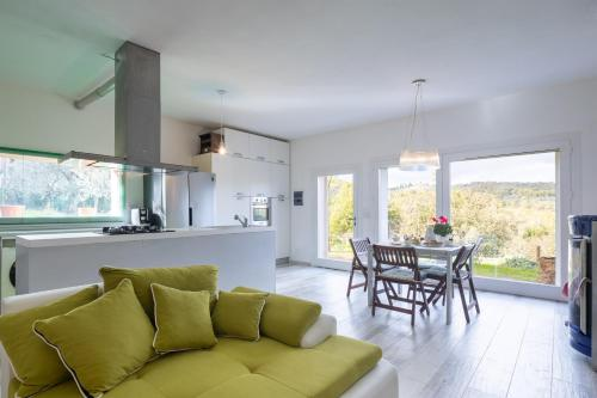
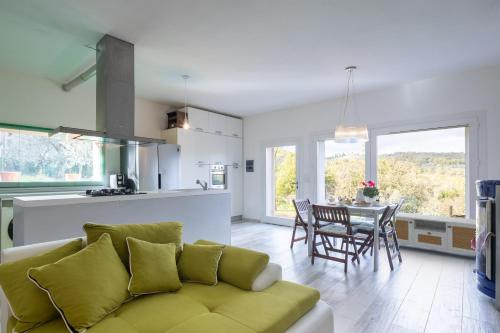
+ storage bench [380,211,477,256]
